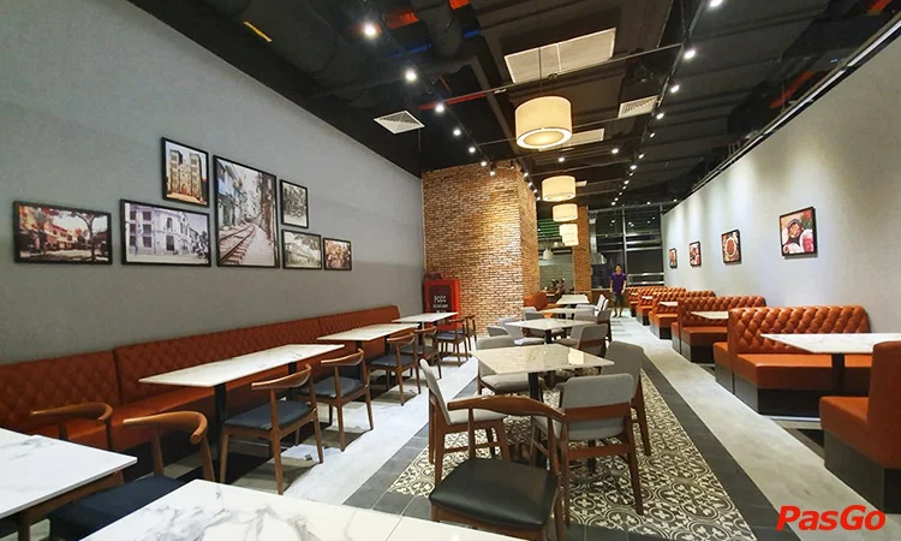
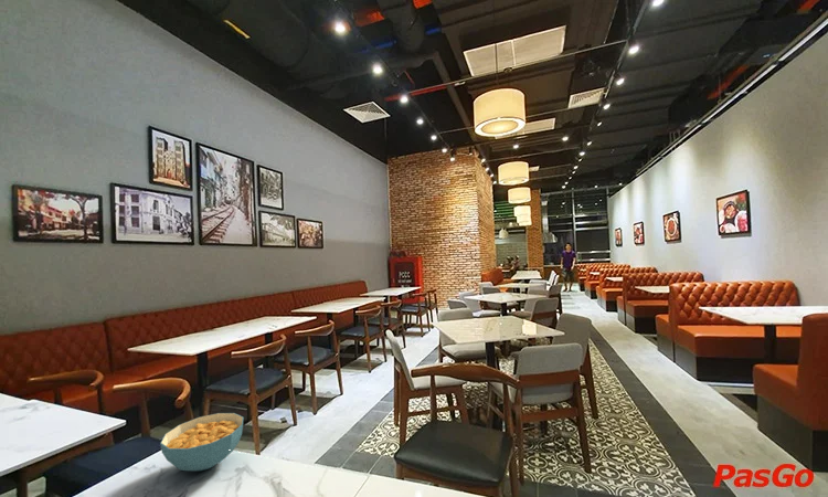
+ cereal bowl [159,412,244,472]
